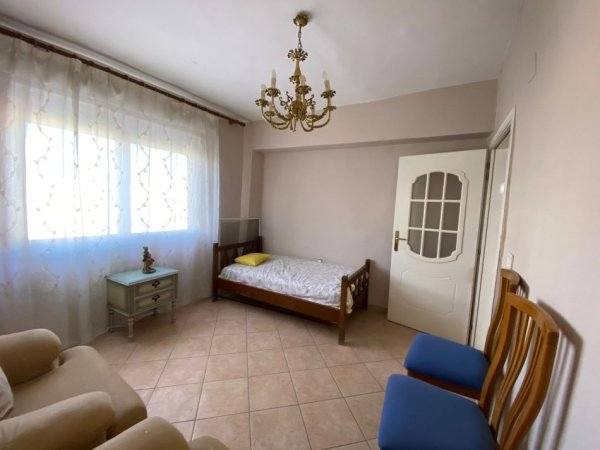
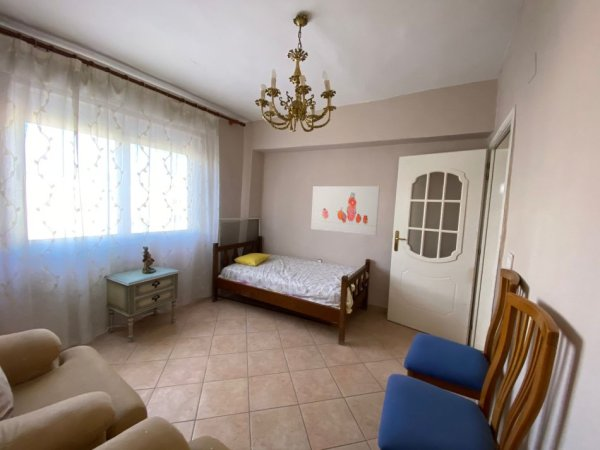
+ wall art [310,185,381,236]
